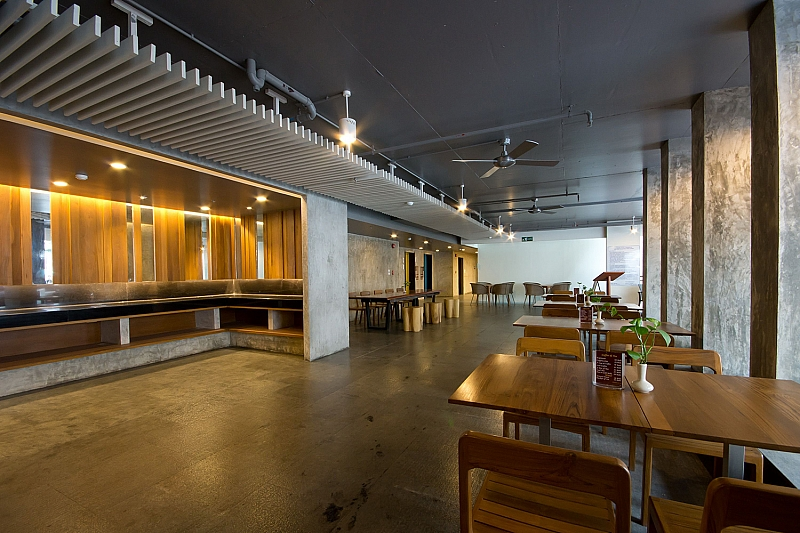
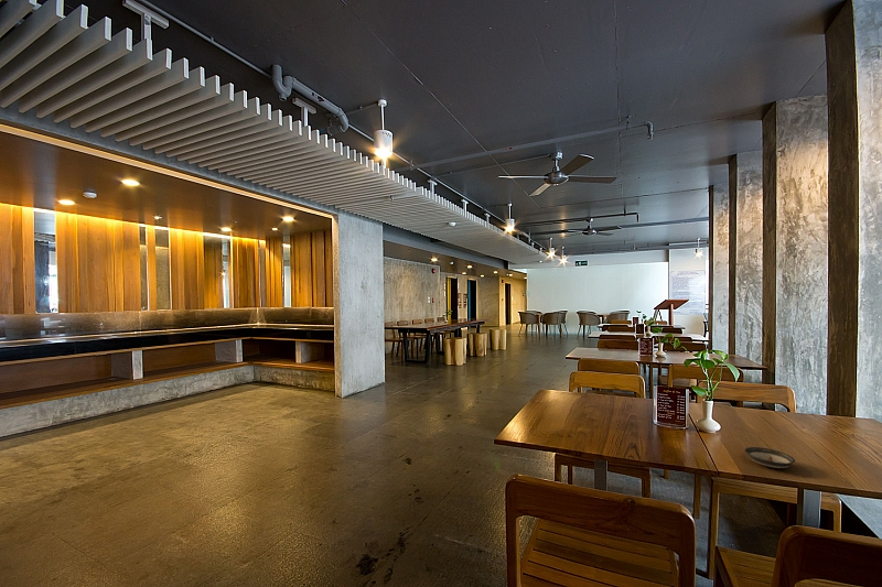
+ saucer [743,446,796,469]
